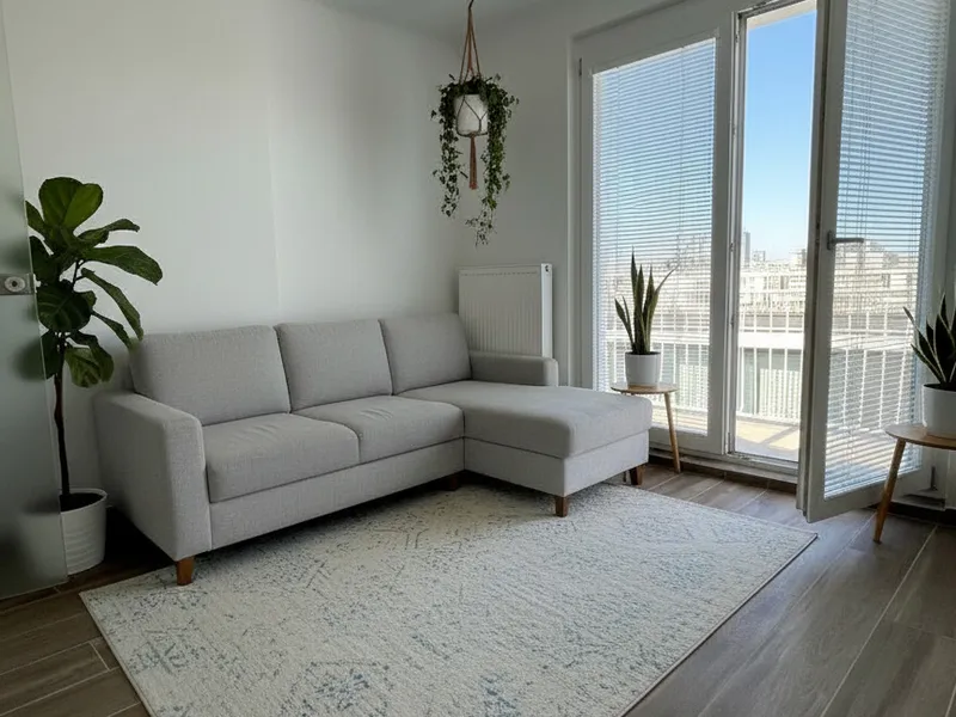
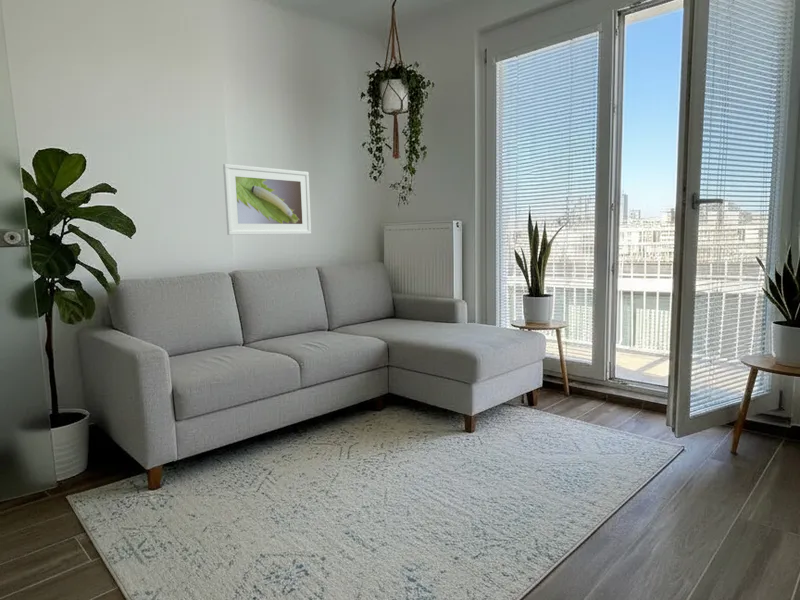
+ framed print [222,163,312,236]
